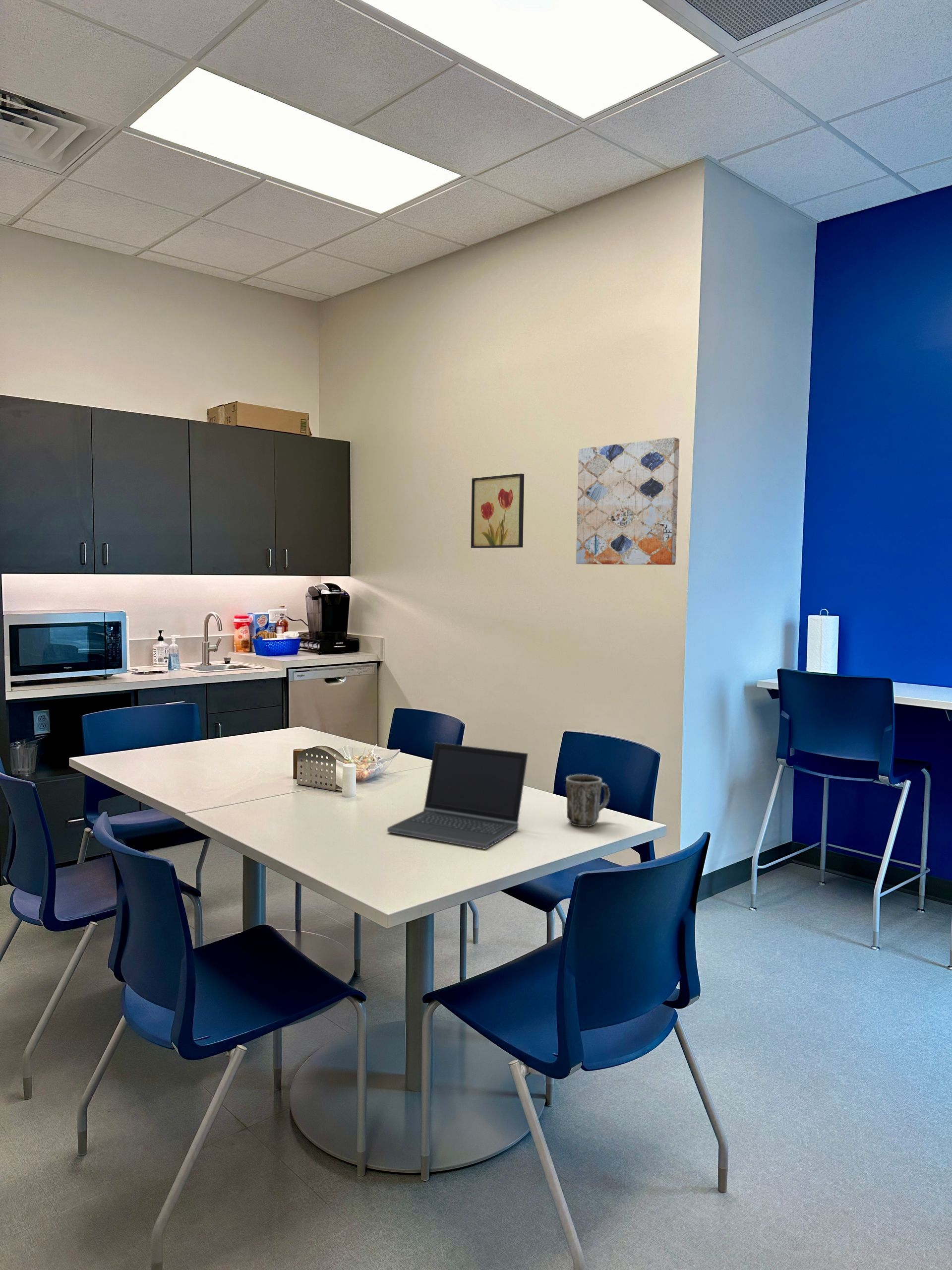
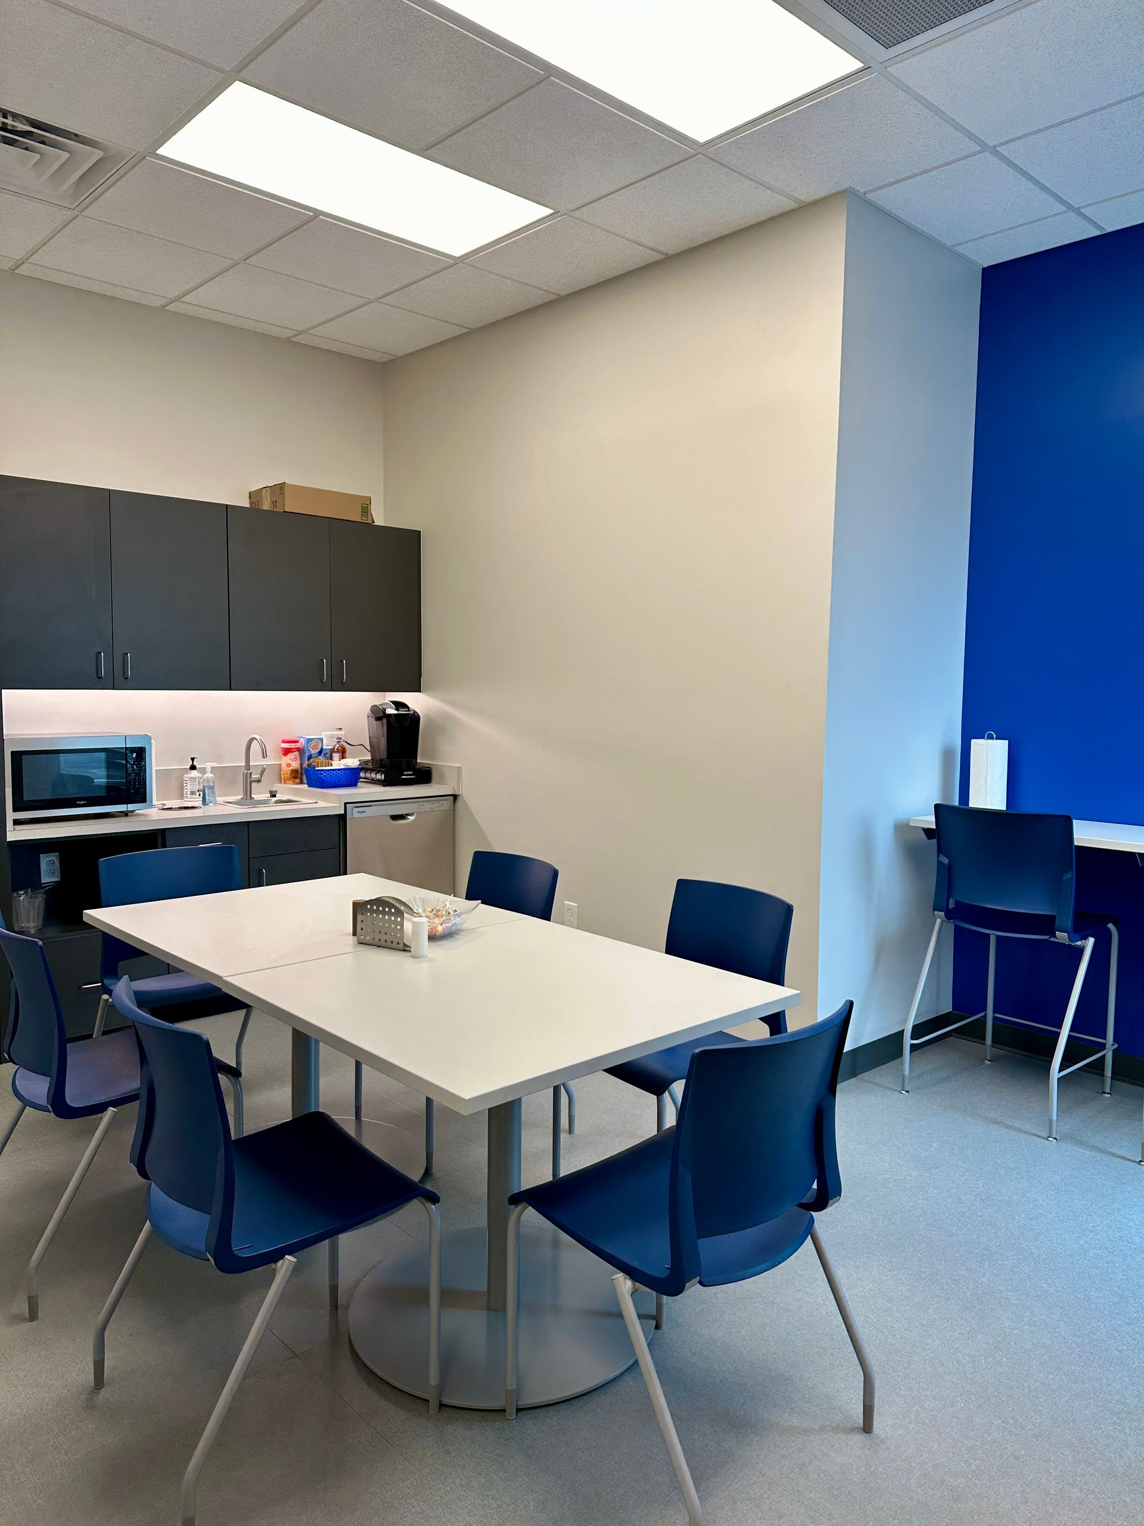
- wall art [576,437,680,566]
- wall art [471,473,525,549]
- laptop computer [387,742,529,850]
- mug [565,774,610,827]
